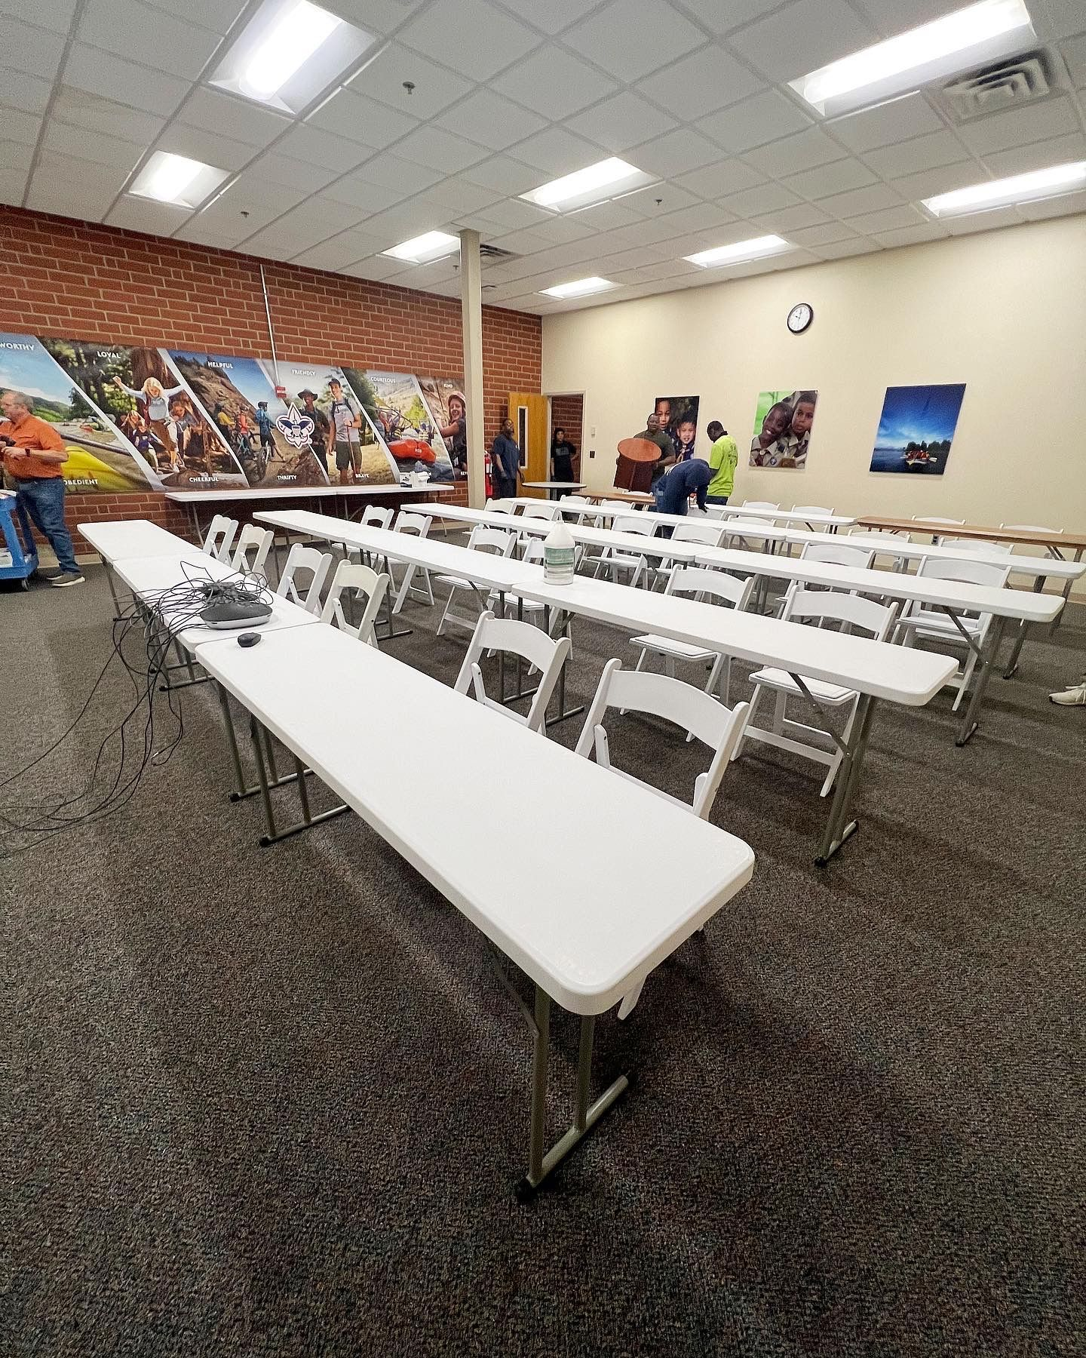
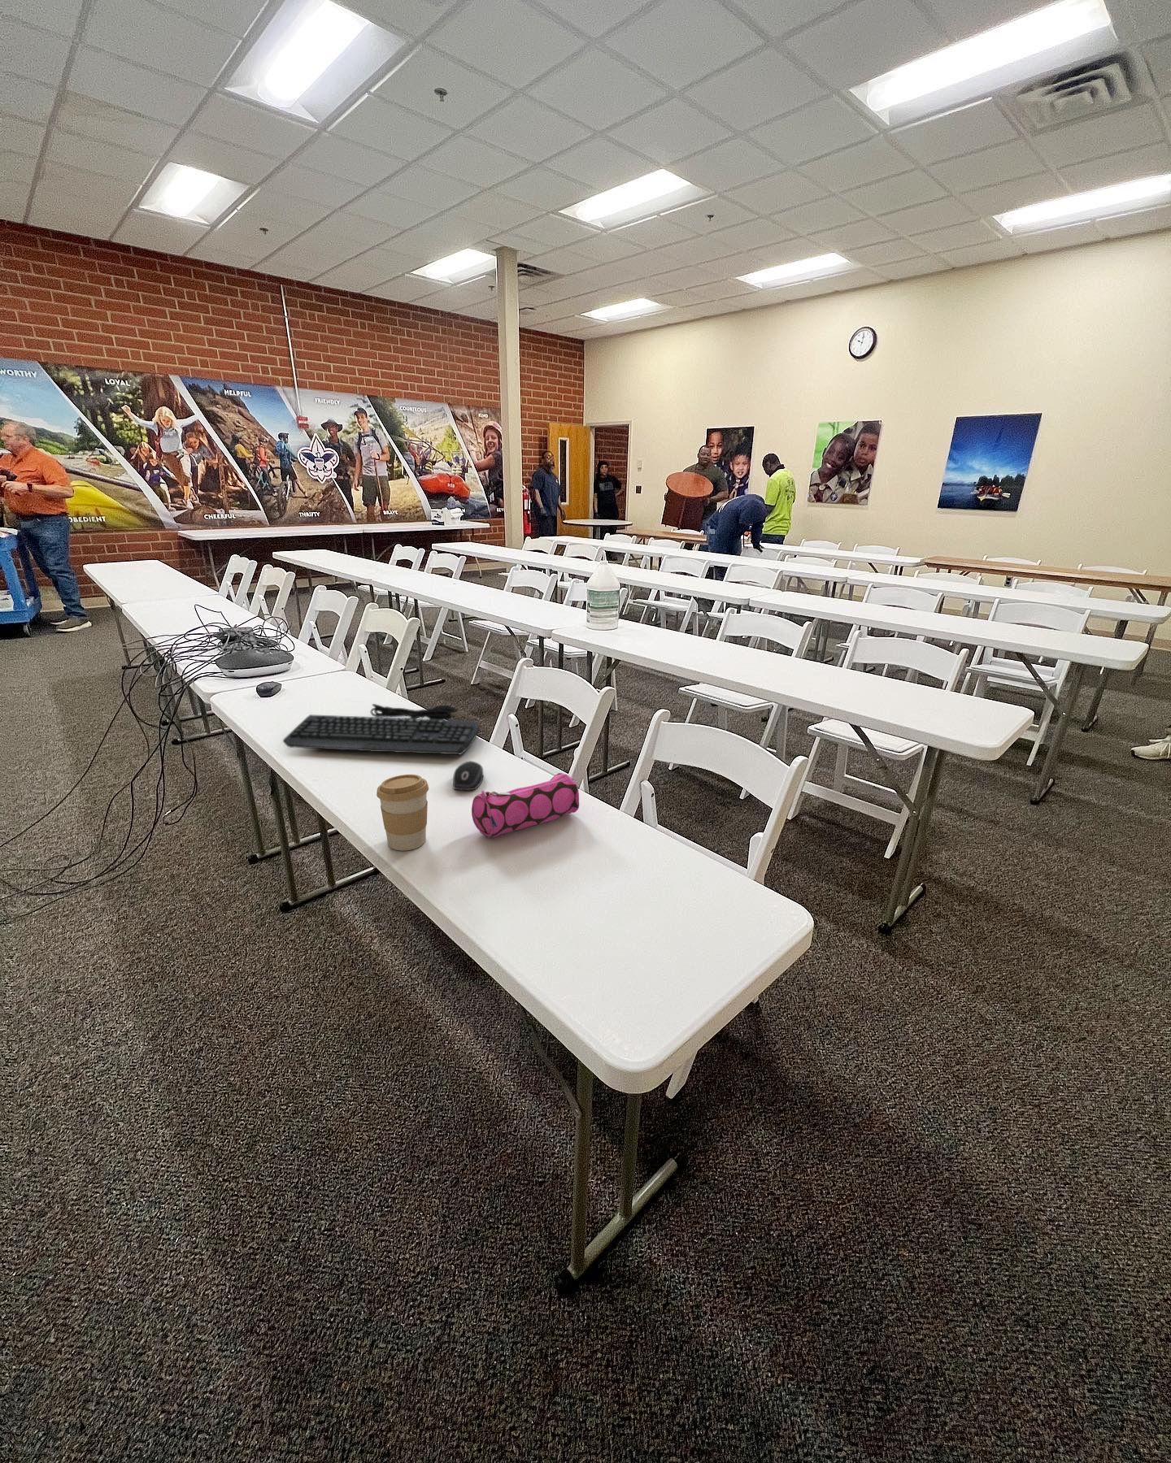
+ pencil case [471,773,580,838]
+ computer mouse [452,761,484,791]
+ keyboard [282,703,480,755]
+ coffee cup [375,774,429,852]
